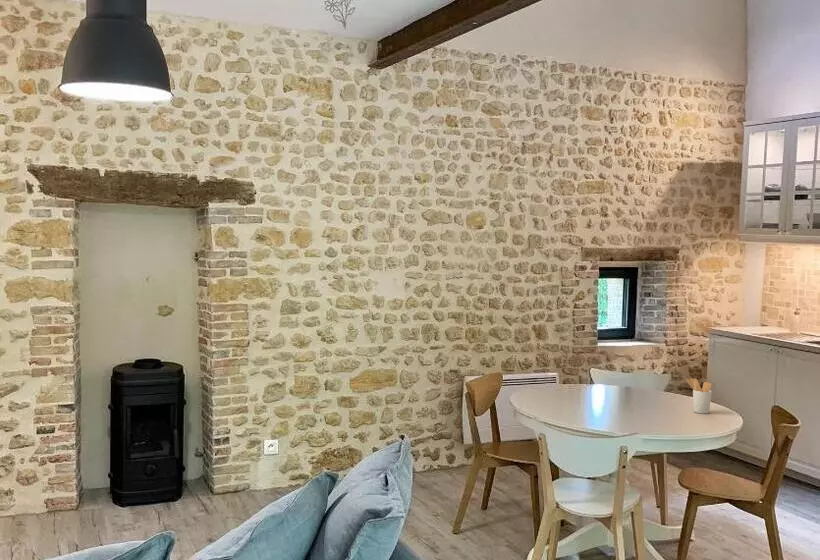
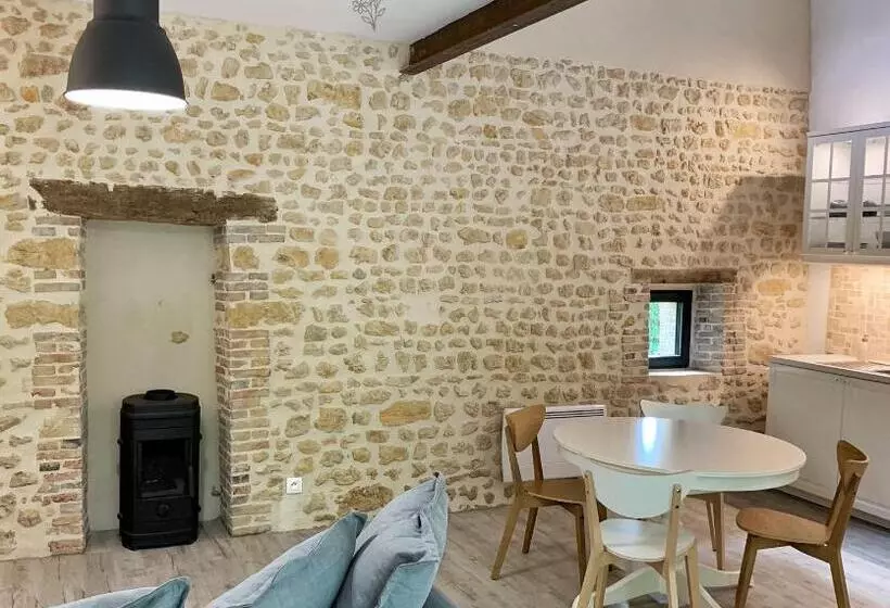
- utensil holder [685,377,713,415]
